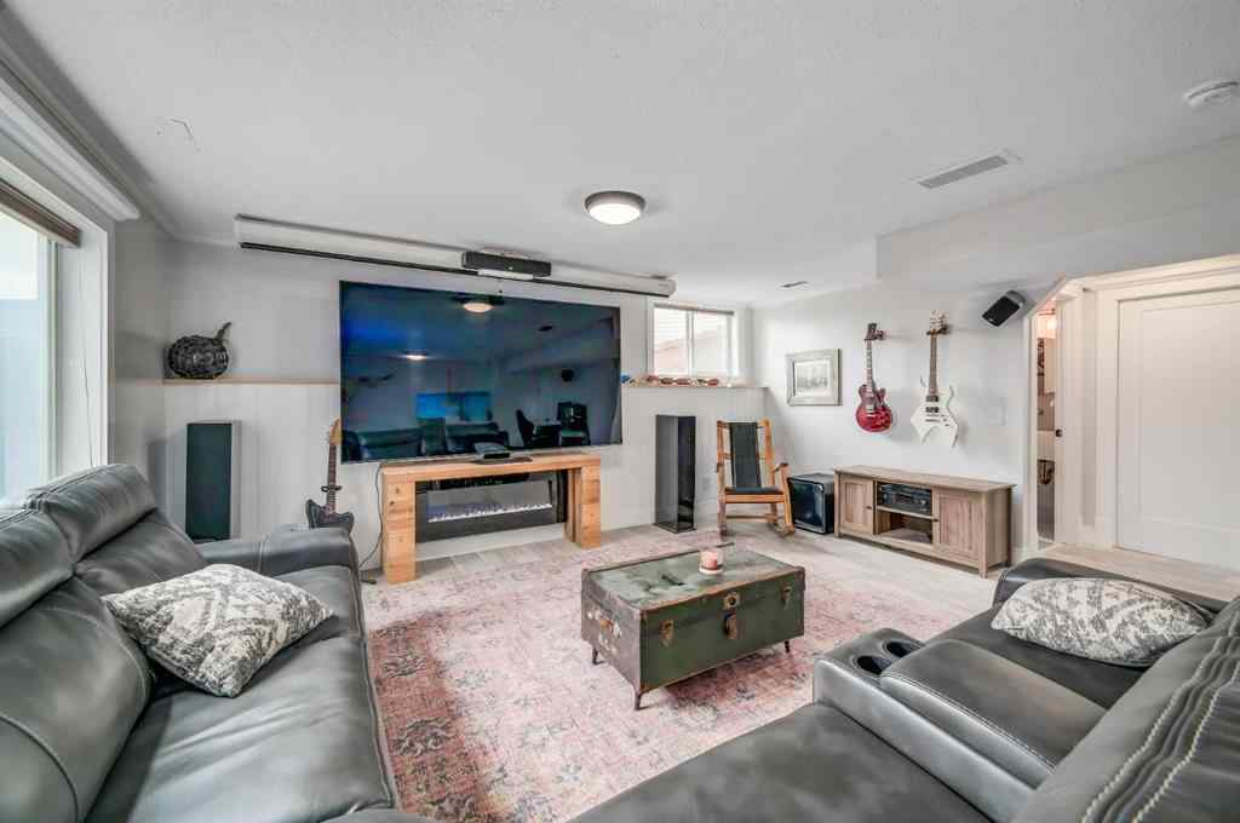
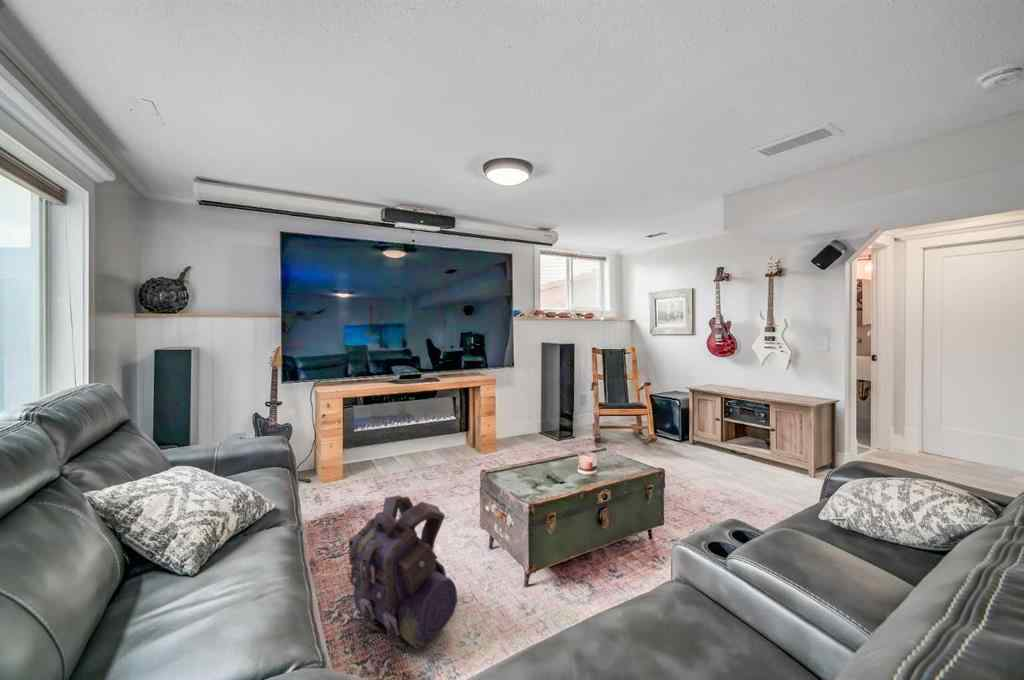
+ backpack [347,494,458,652]
